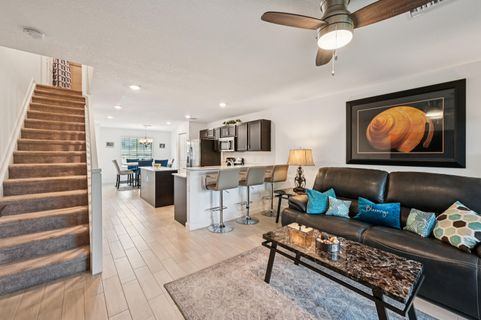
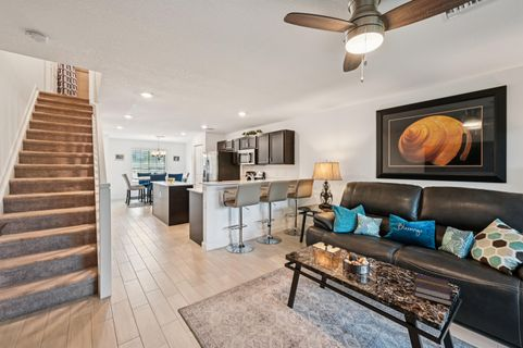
+ book [413,273,453,307]
